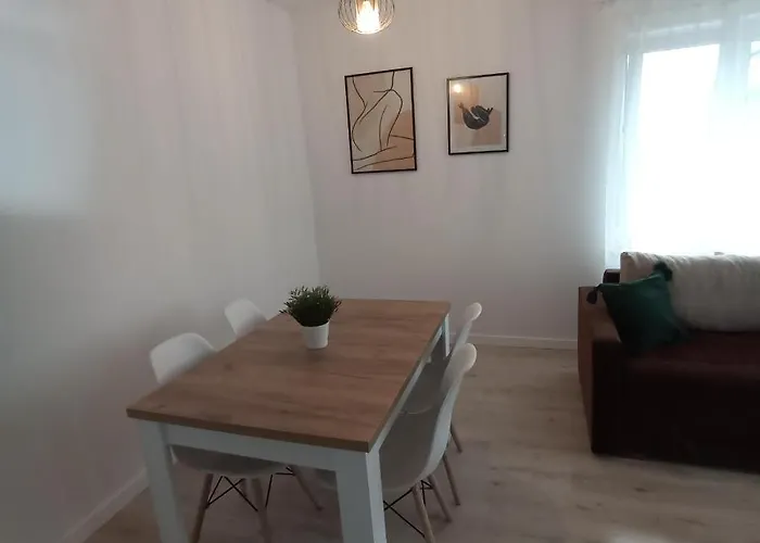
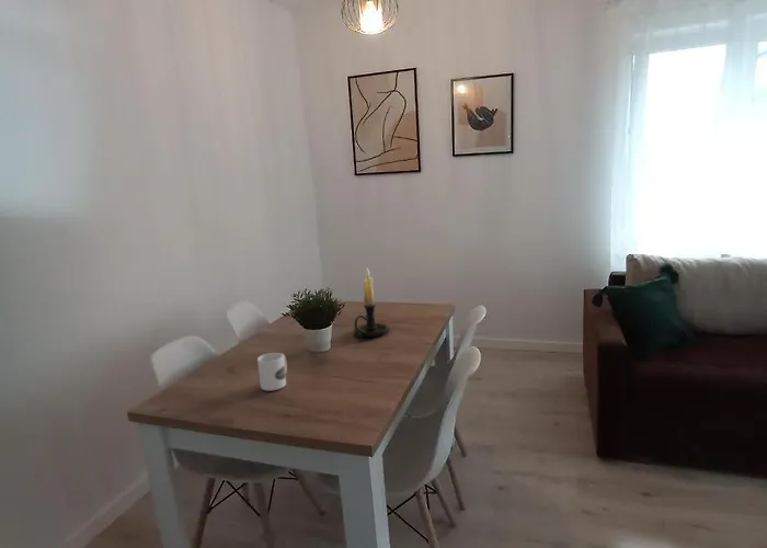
+ mug [256,352,288,391]
+ candle holder [353,267,390,340]
